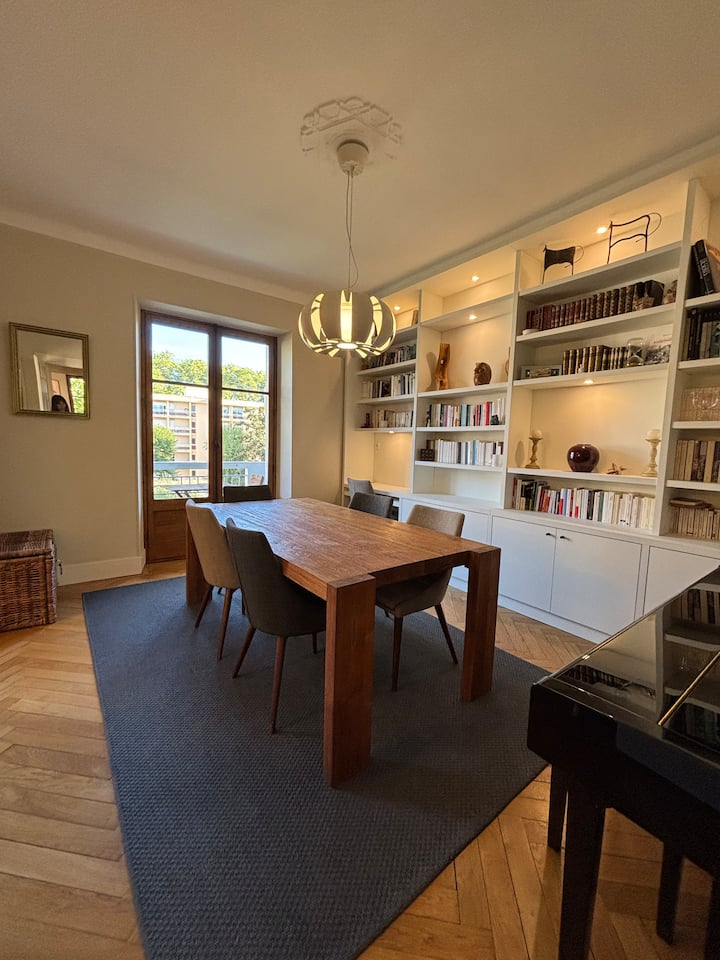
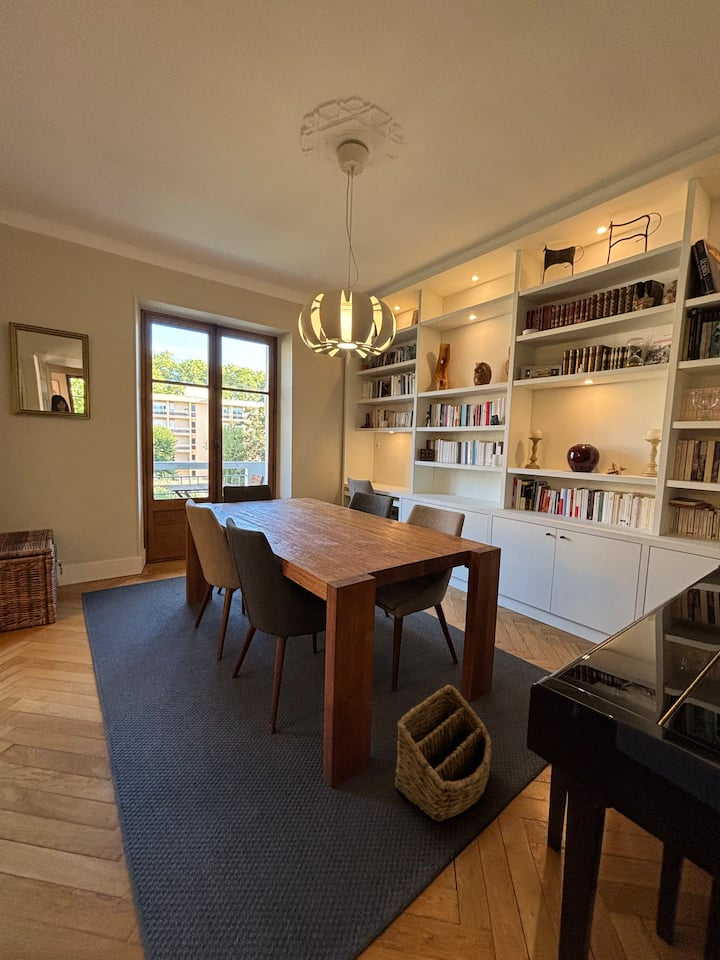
+ basket [394,684,492,822]
